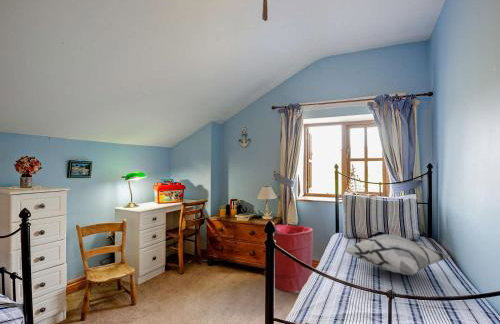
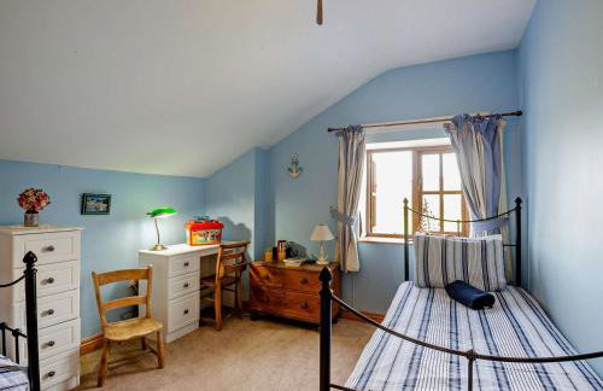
- decorative pillow [344,233,451,276]
- laundry hamper [274,224,314,294]
